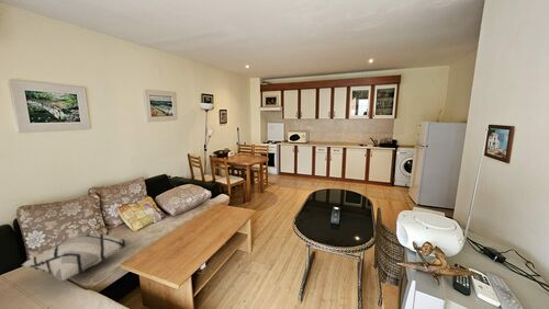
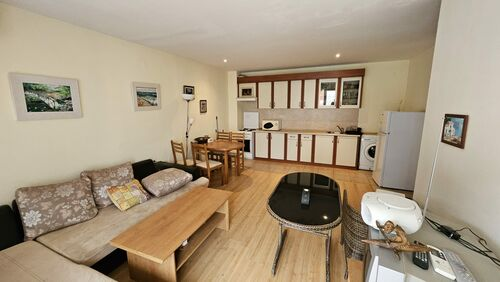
- decorative pillow [21,231,134,283]
